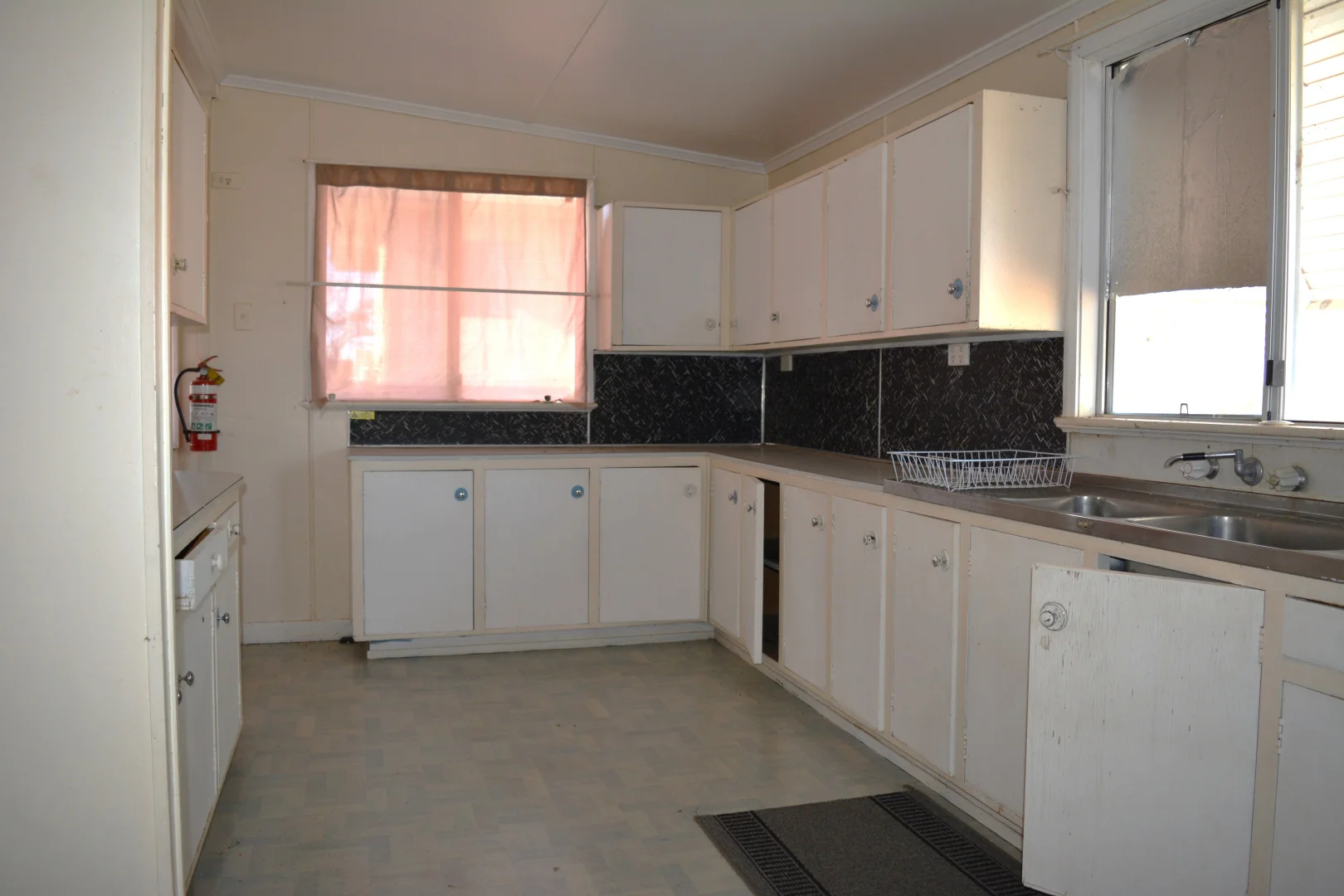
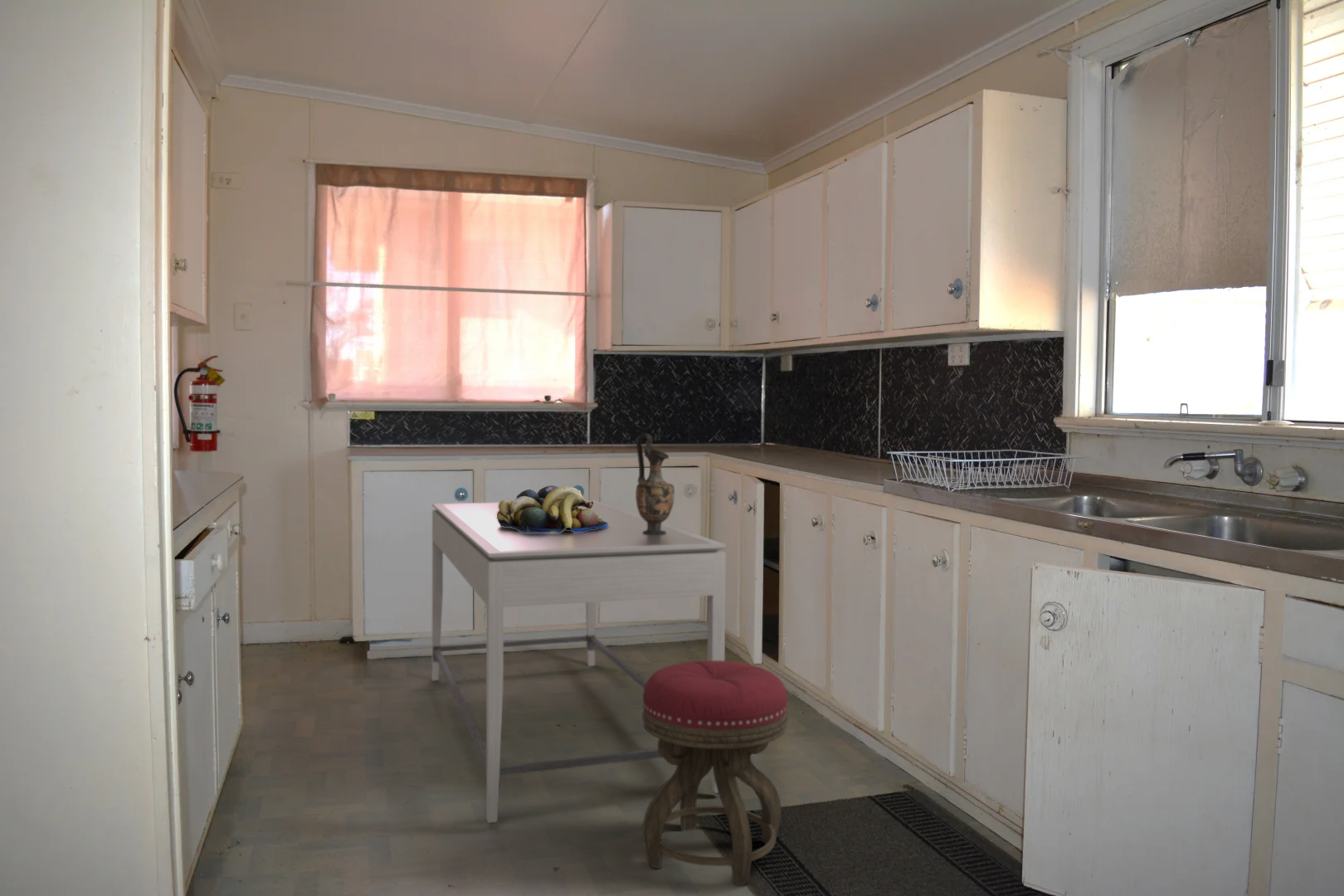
+ stool [641,660,789,886]
+ vase [635,432,675,534]
+ dining table [431,499,727,825]
+ fruit bowl [496,485,609,533]
